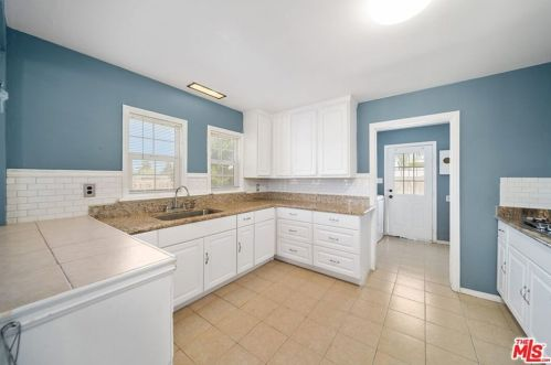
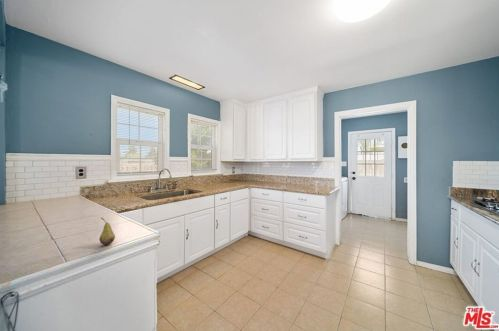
+ fruit [98,217,116,246]
